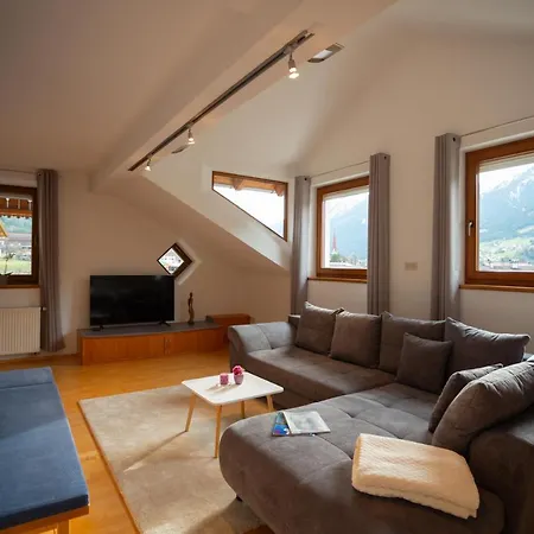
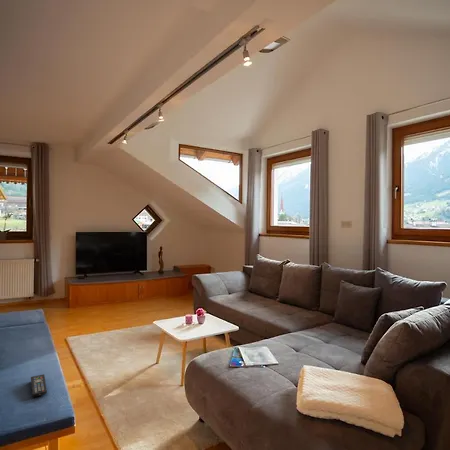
+ remote control [30,373,48,398]
